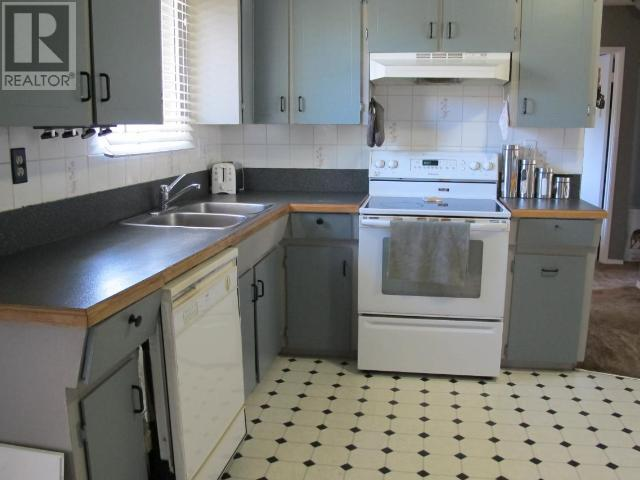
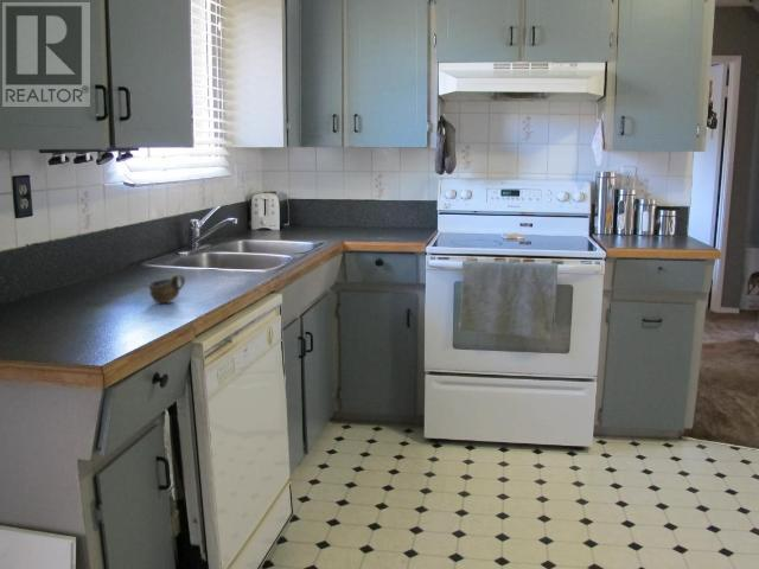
+ cup [146,273,186,305]
